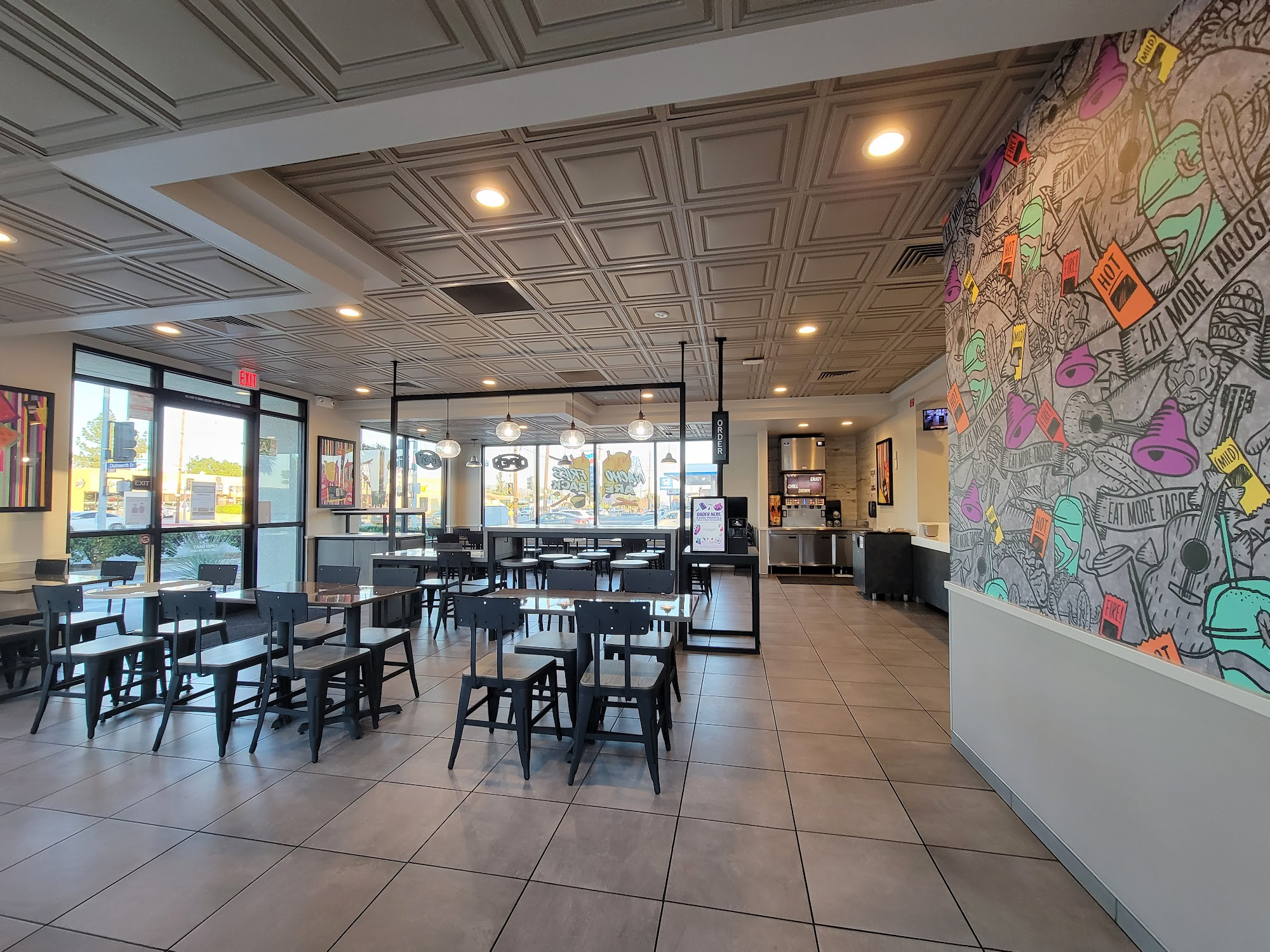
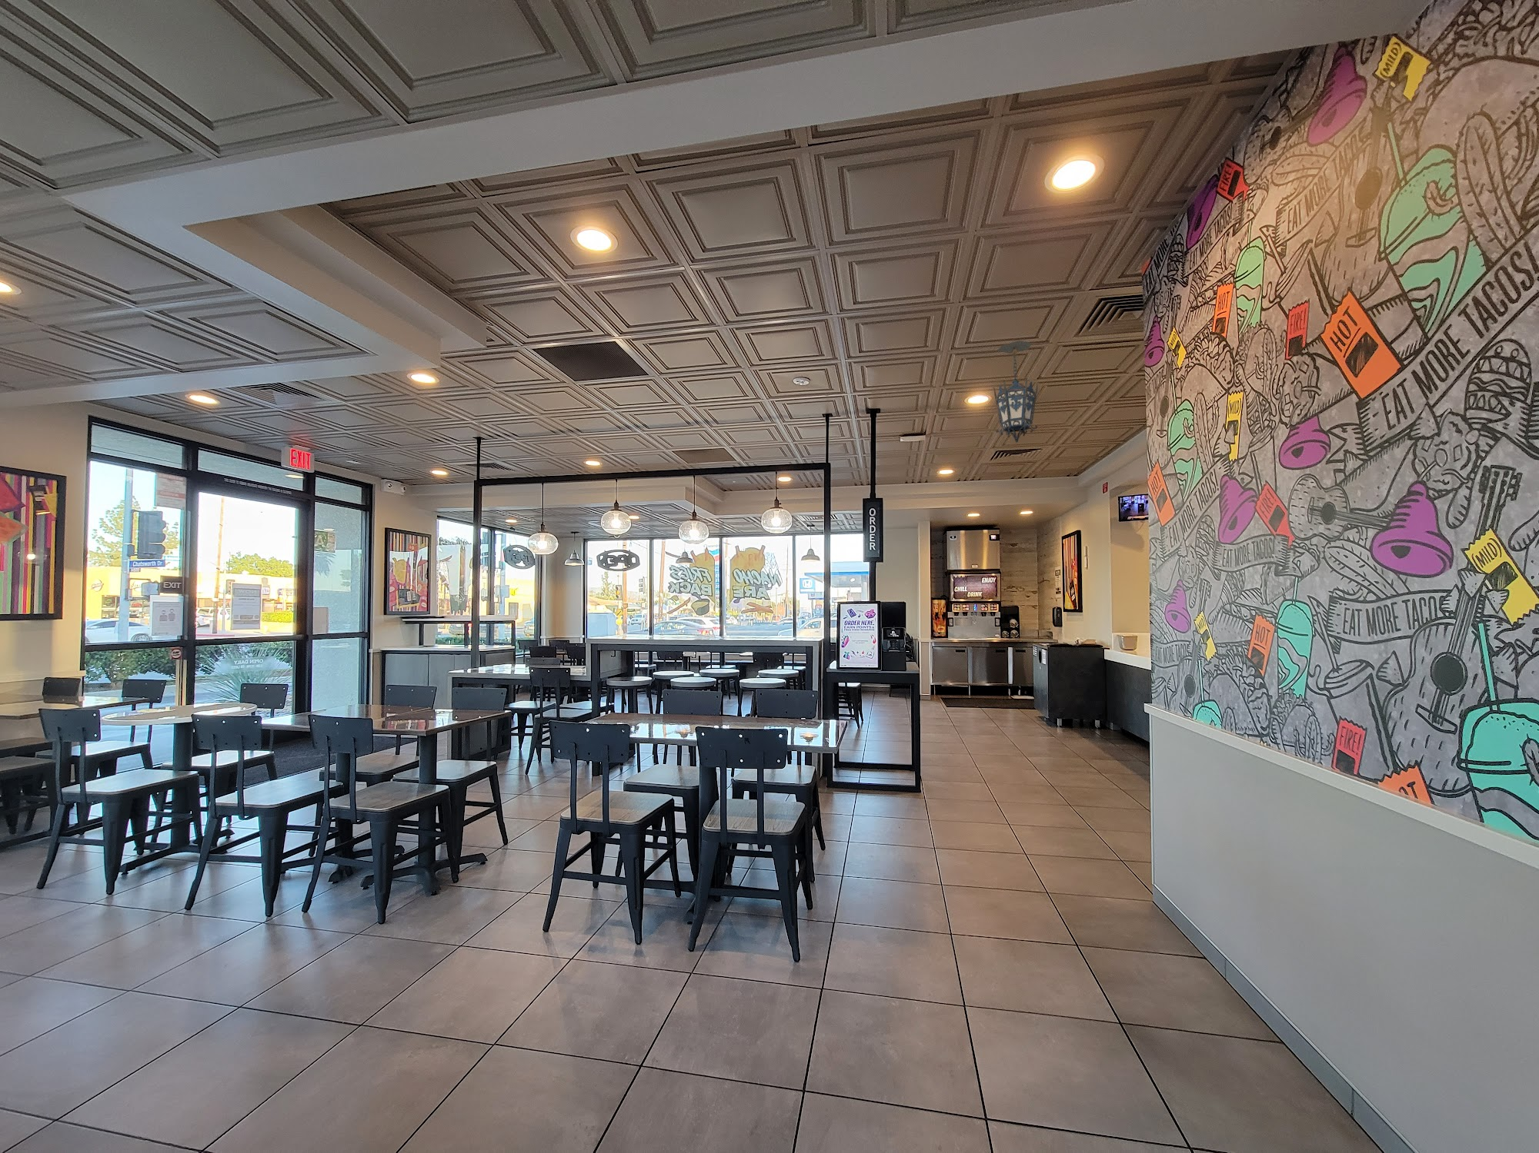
+ hanging lantern [992,340,1040,443]
